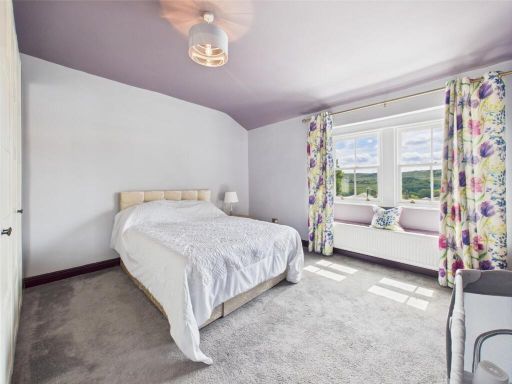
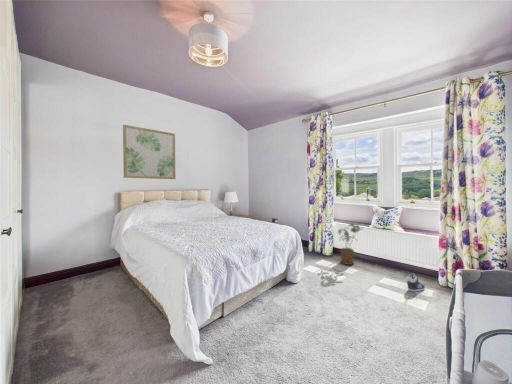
+ house plant [337,222,363,266]
+ sneaker [406,272,426,293]
+ wall art [122,124,176,180]
